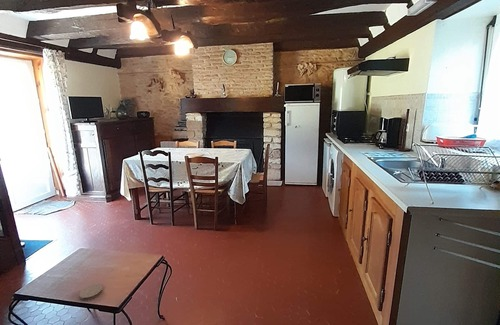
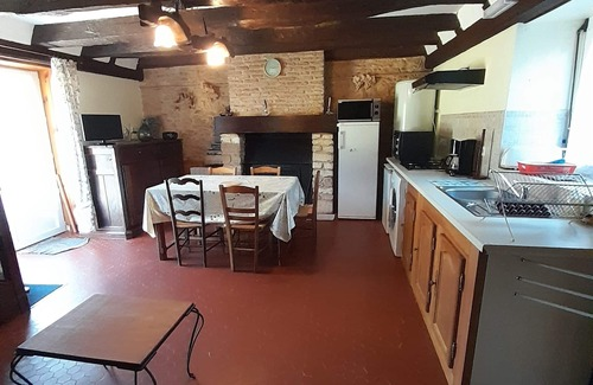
- coaster [79,283,103,301]
